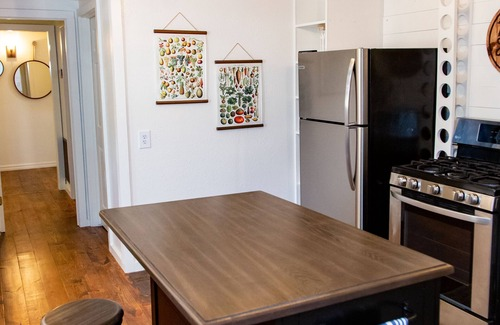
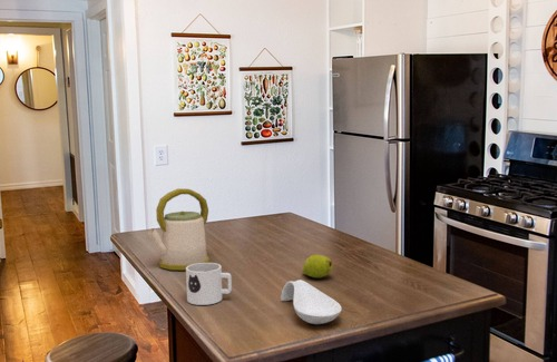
+ fruit [301,254,334,278]
+ kettle [147,187,211,271]
+ spoon rest [280,278,343,325]
+ mug [185,262,233,306]
